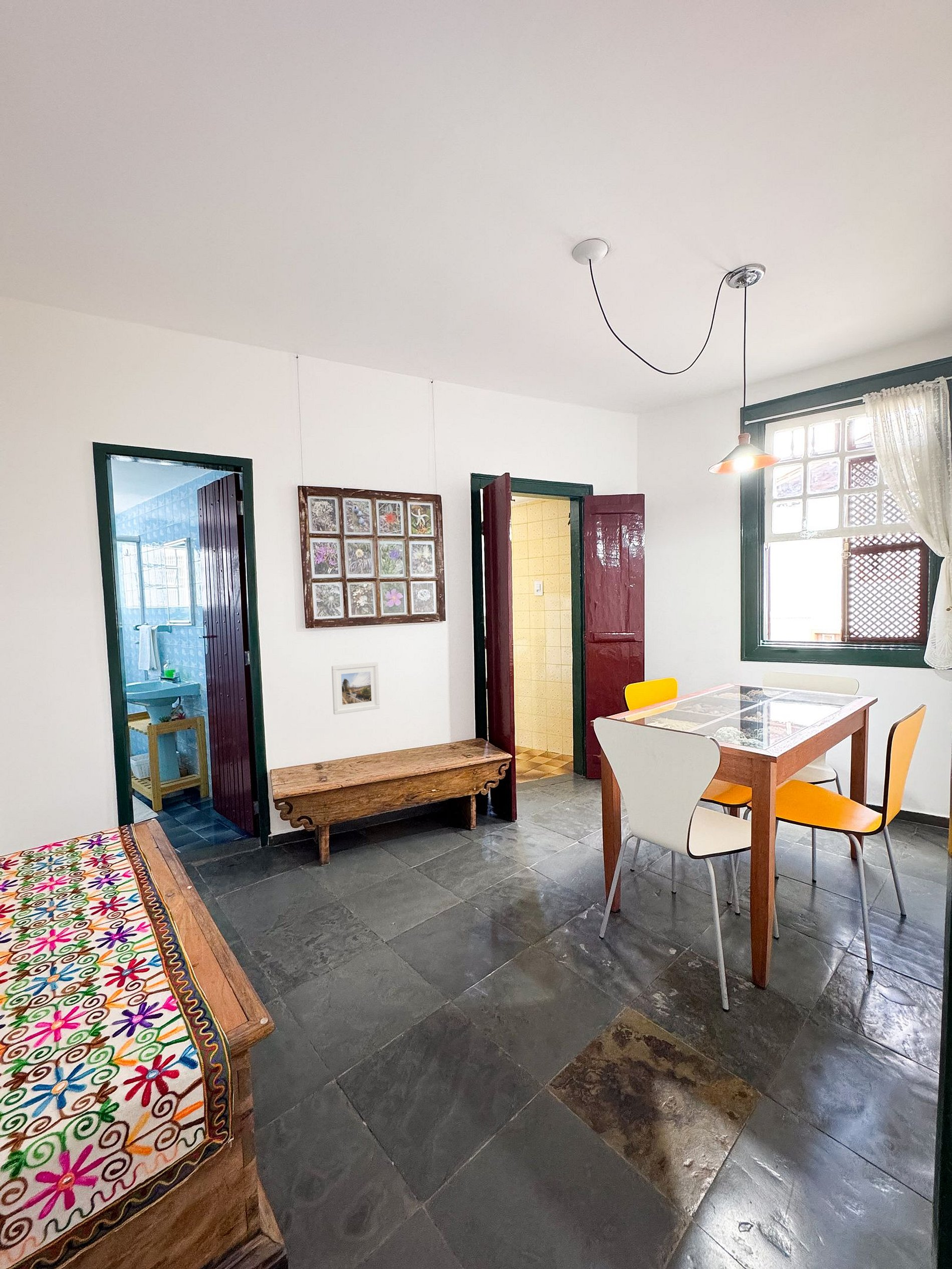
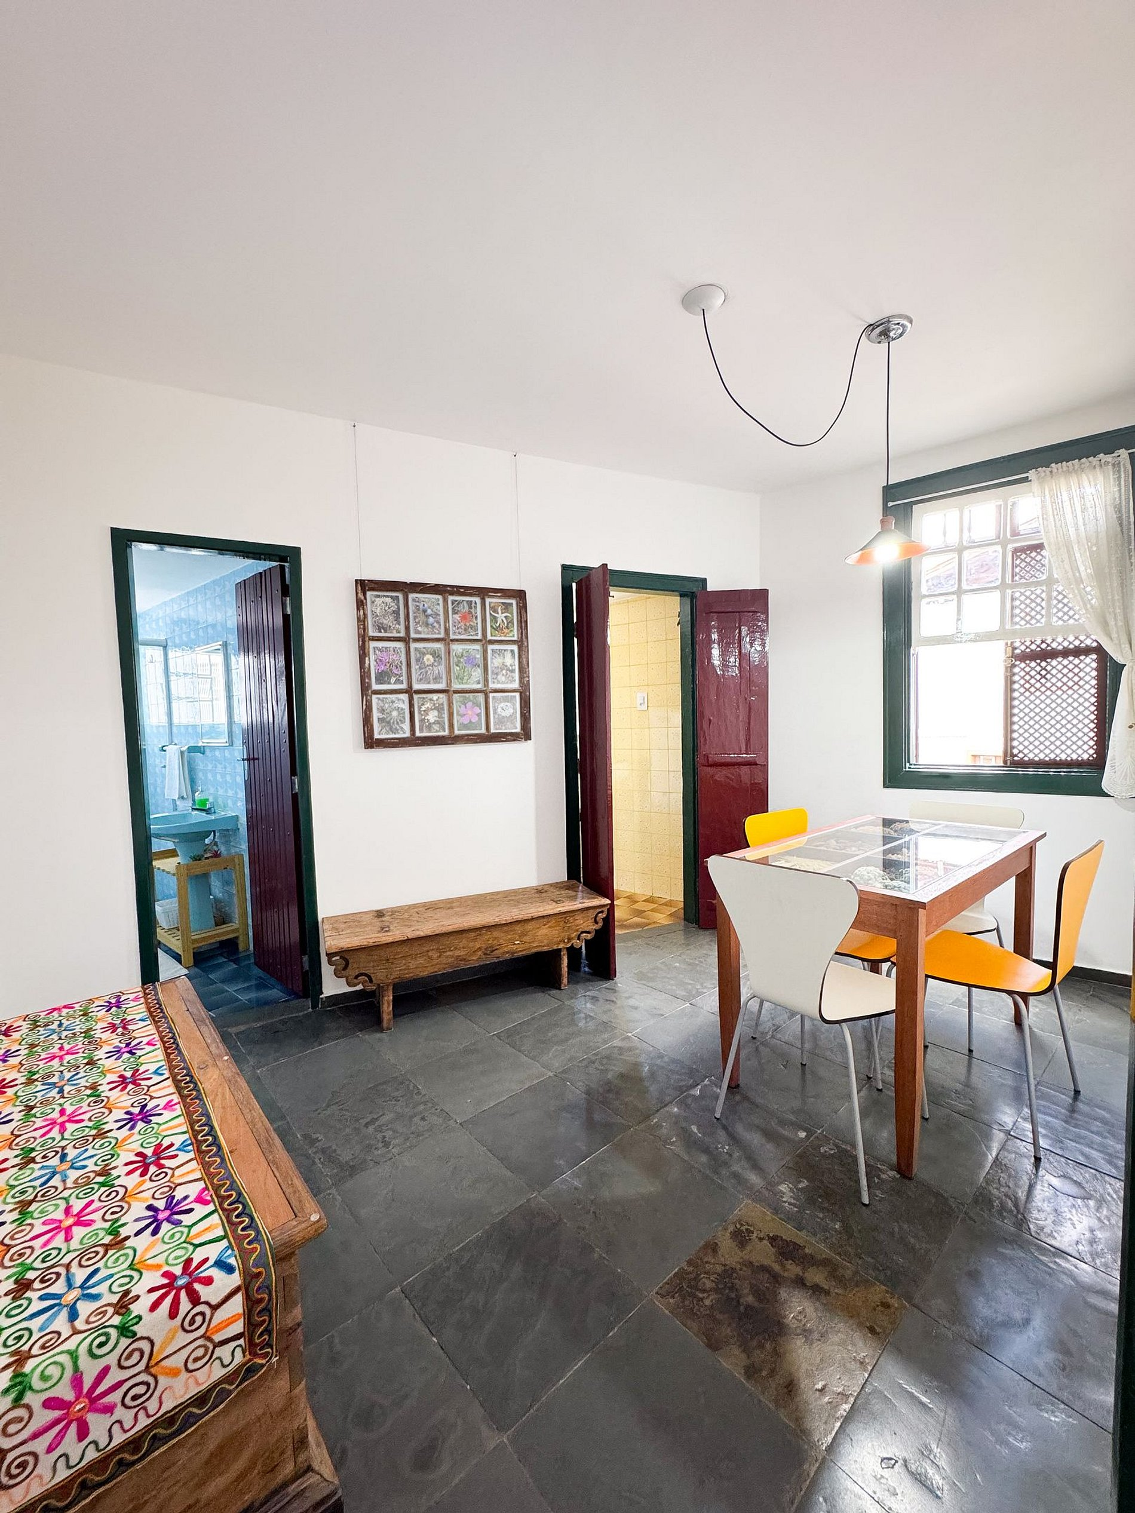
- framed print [331,662,380,715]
